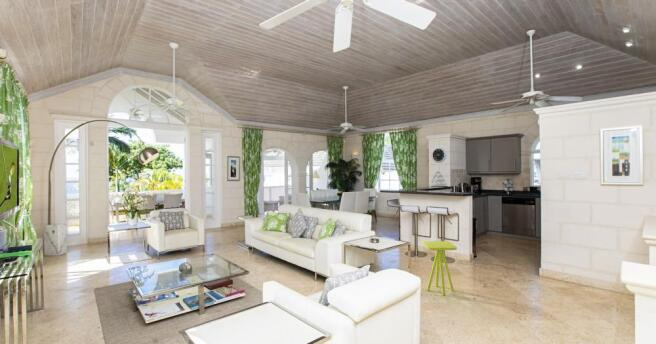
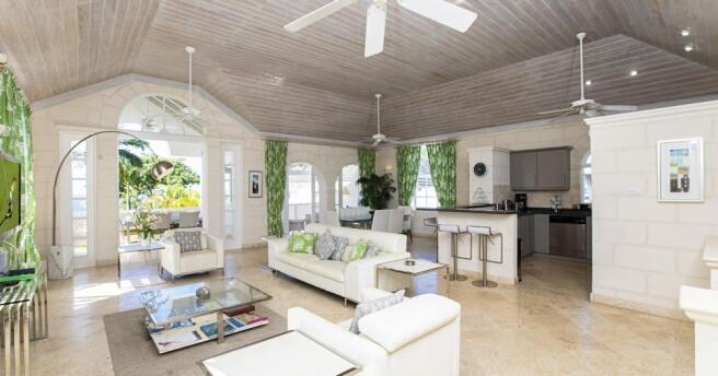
- side table [422,240,458,296]
